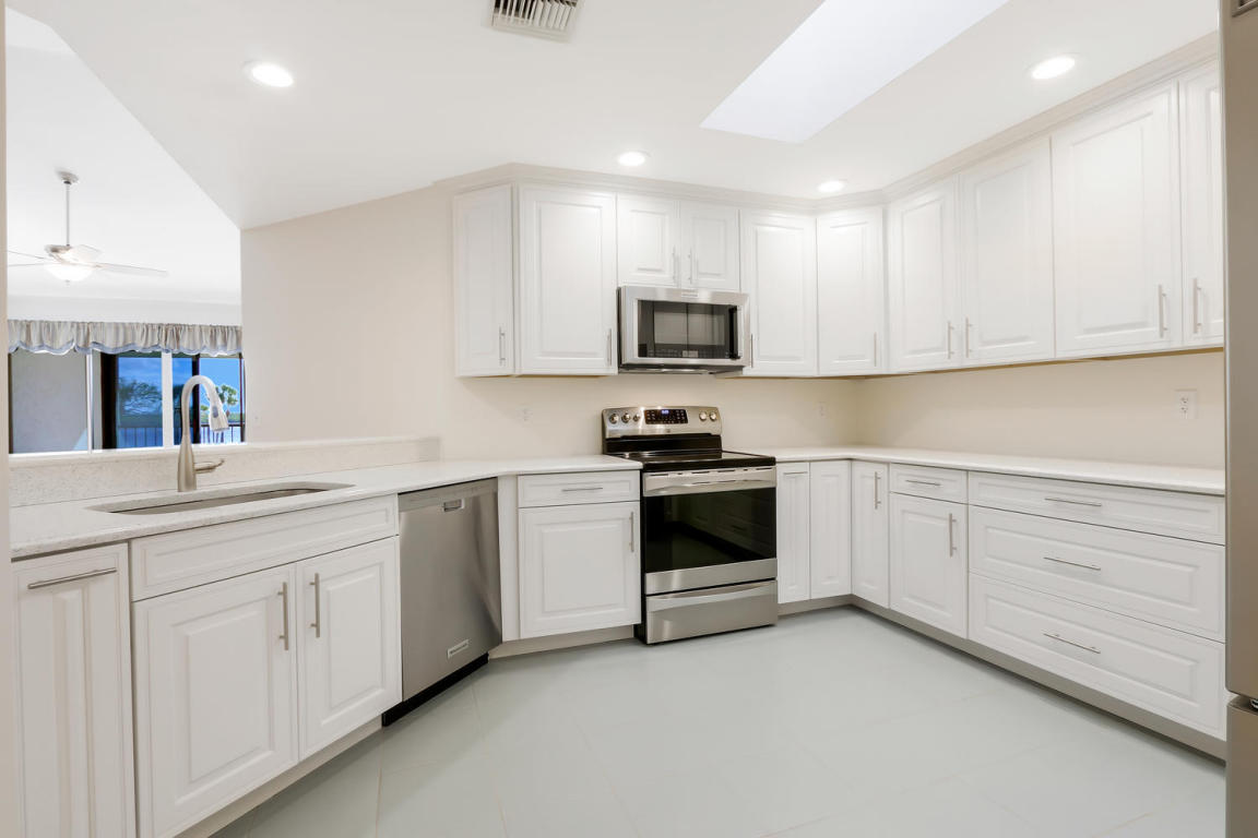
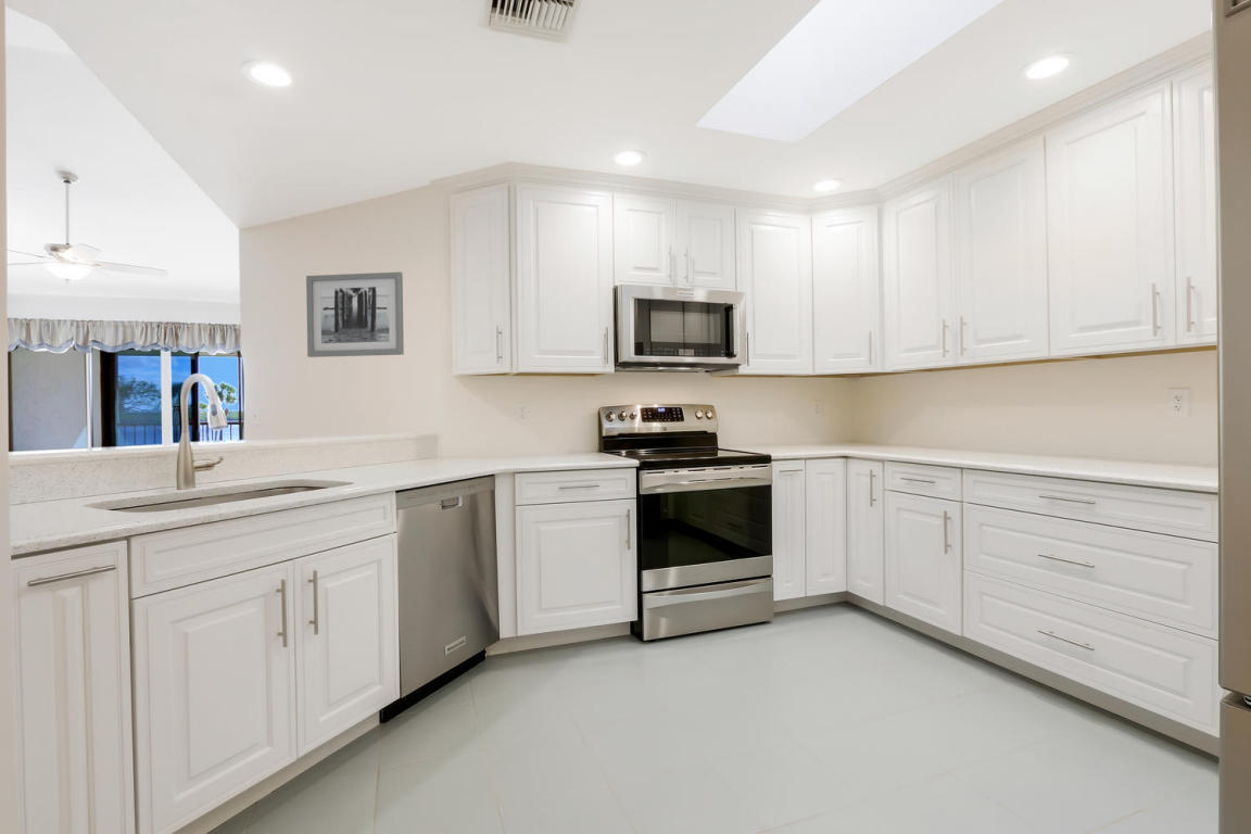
+ wall art [305,271,405,358]
